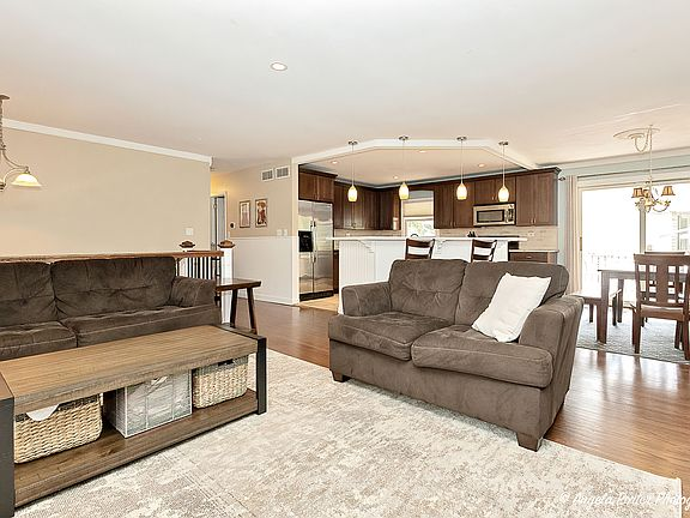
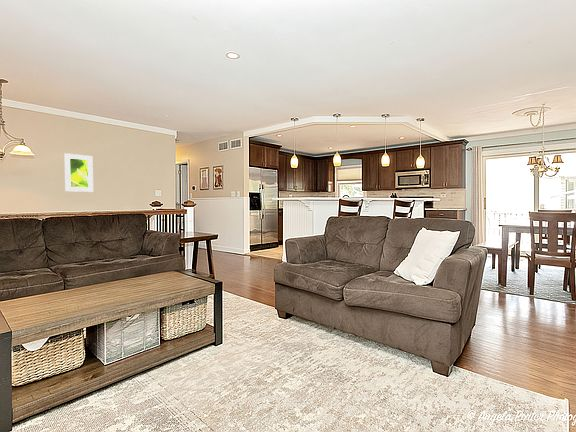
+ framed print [64,152,94,193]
